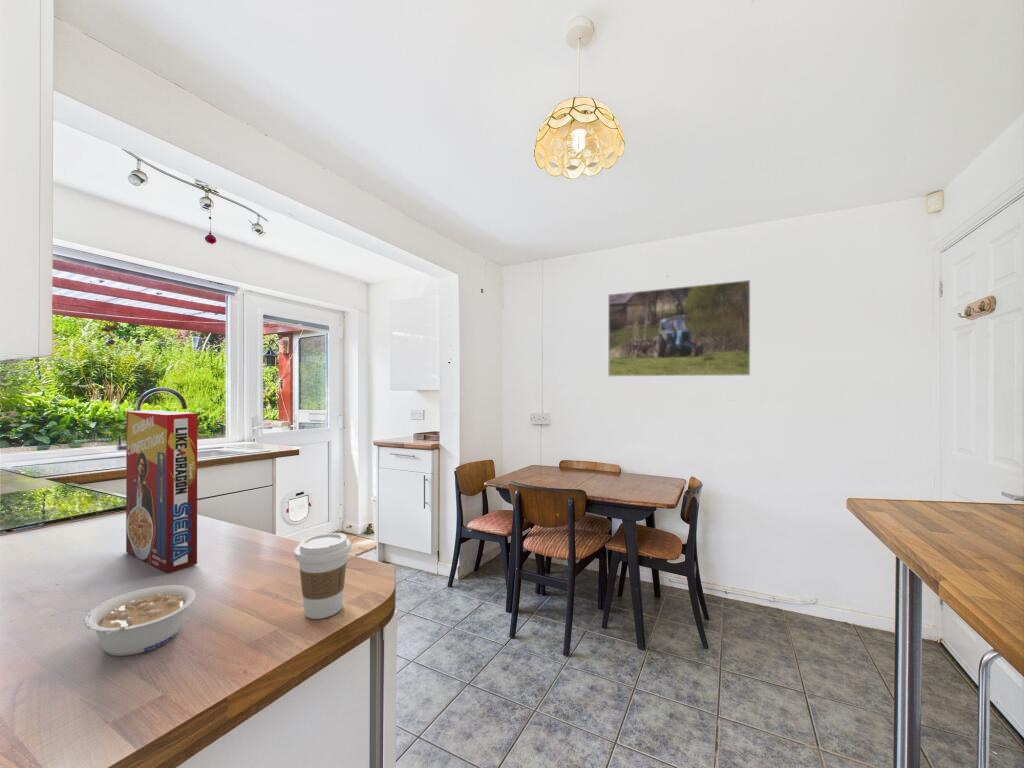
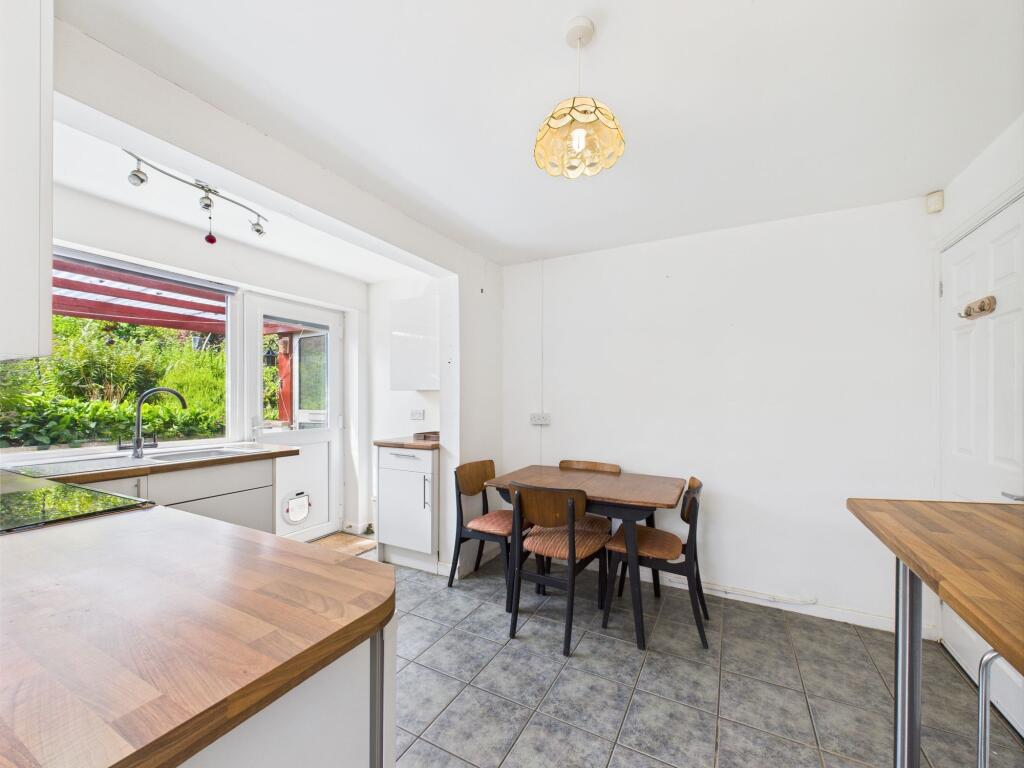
- legume [83,584,196,657]
- cereal box [125,409,198,574]
- coffee cup [293,532,352,620]
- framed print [607,279,751,378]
